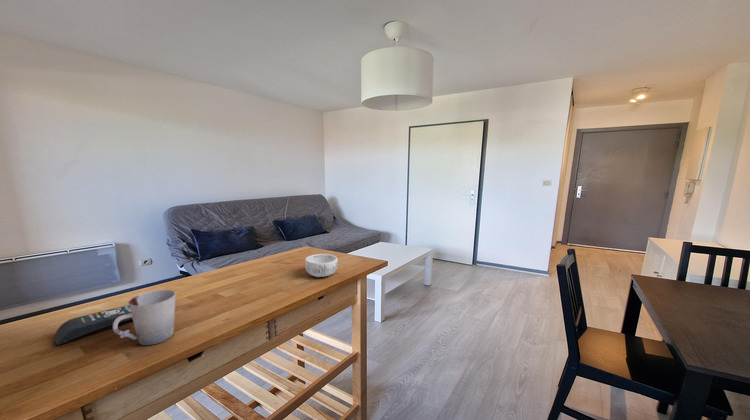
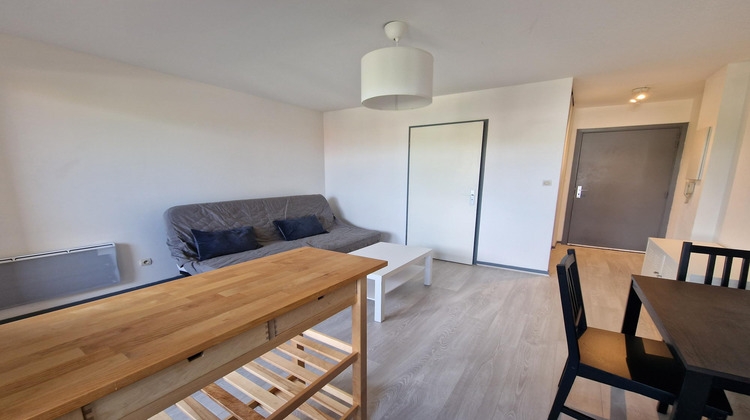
- remote control [53,304,133,346]
- cup [112,289,177,346]
- decorative bowl [304,253,339,278]
